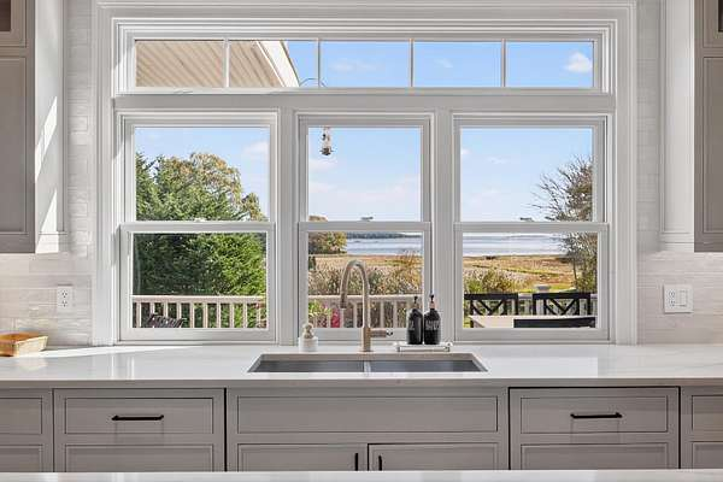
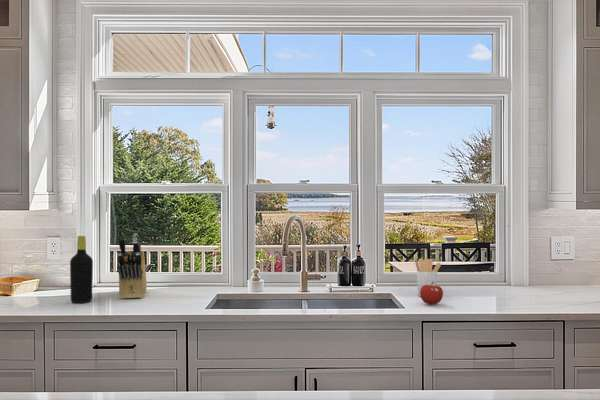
+ bottle [69,235,94,304]
+ knife block [117,232,148,300]
+ utensil holder [414,257,442,297]
+ fruit [420,282,444,305]
